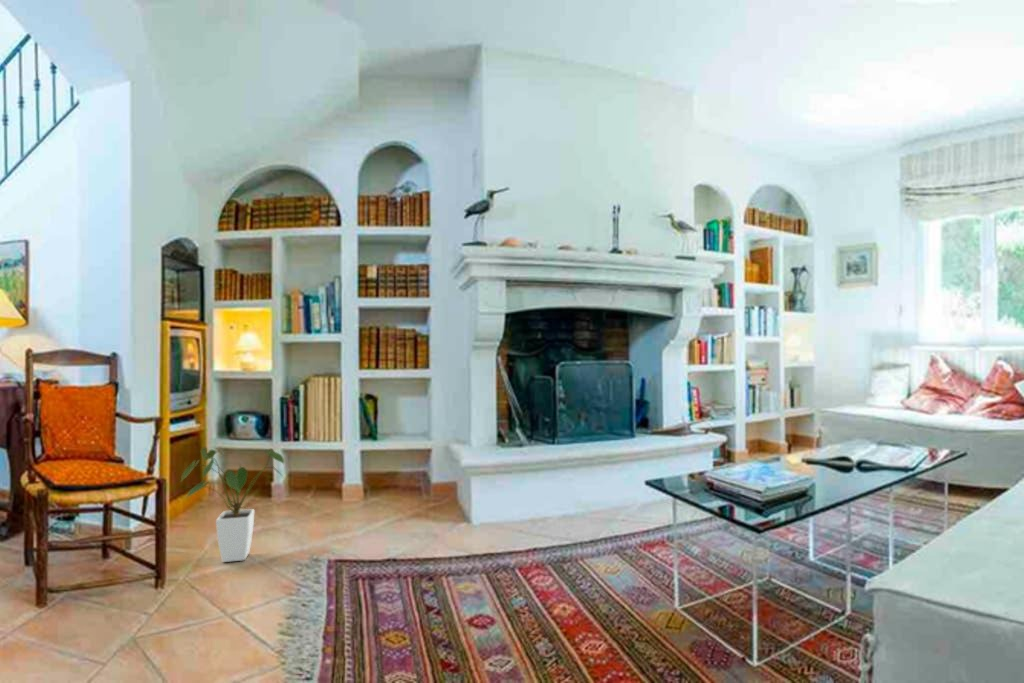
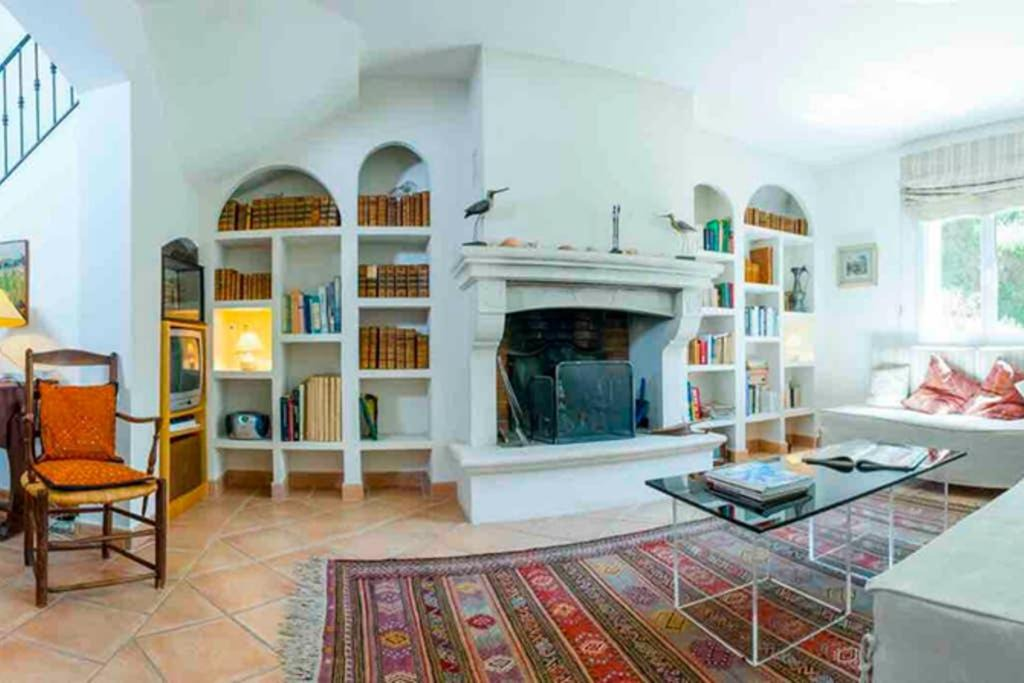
- house plant [180,446,285,563]
